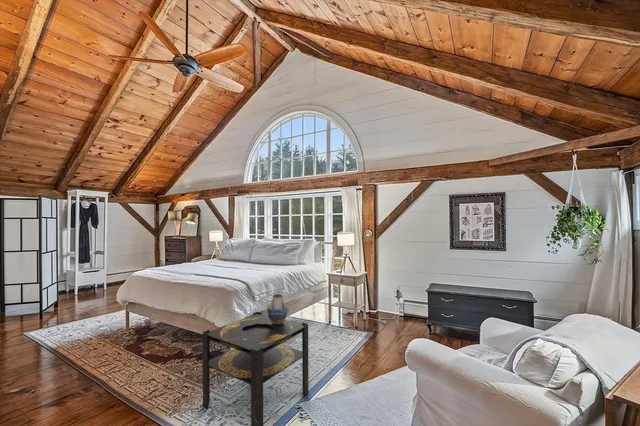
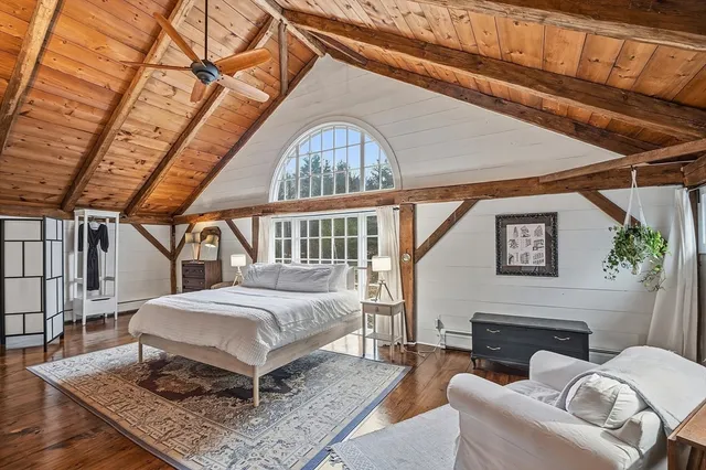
- side table [202,311,310,426]
- vase [267,293,289,325]
